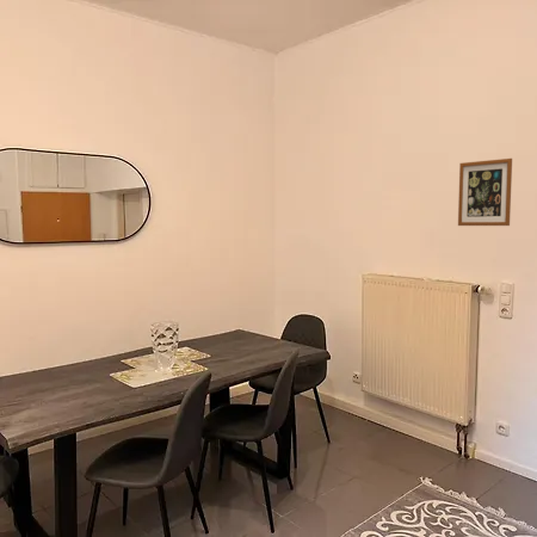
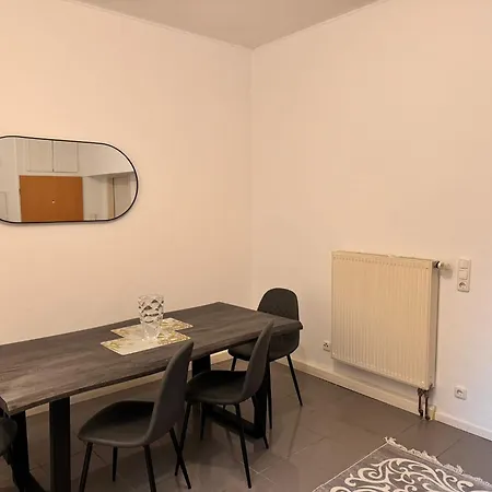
- wall art [457,158,513,227]
